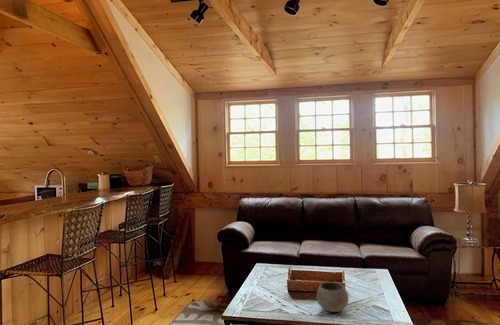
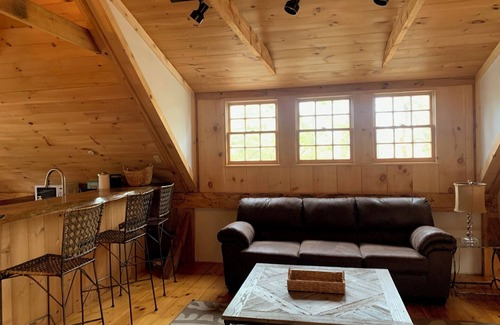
- bowl [315,281,350,313]
